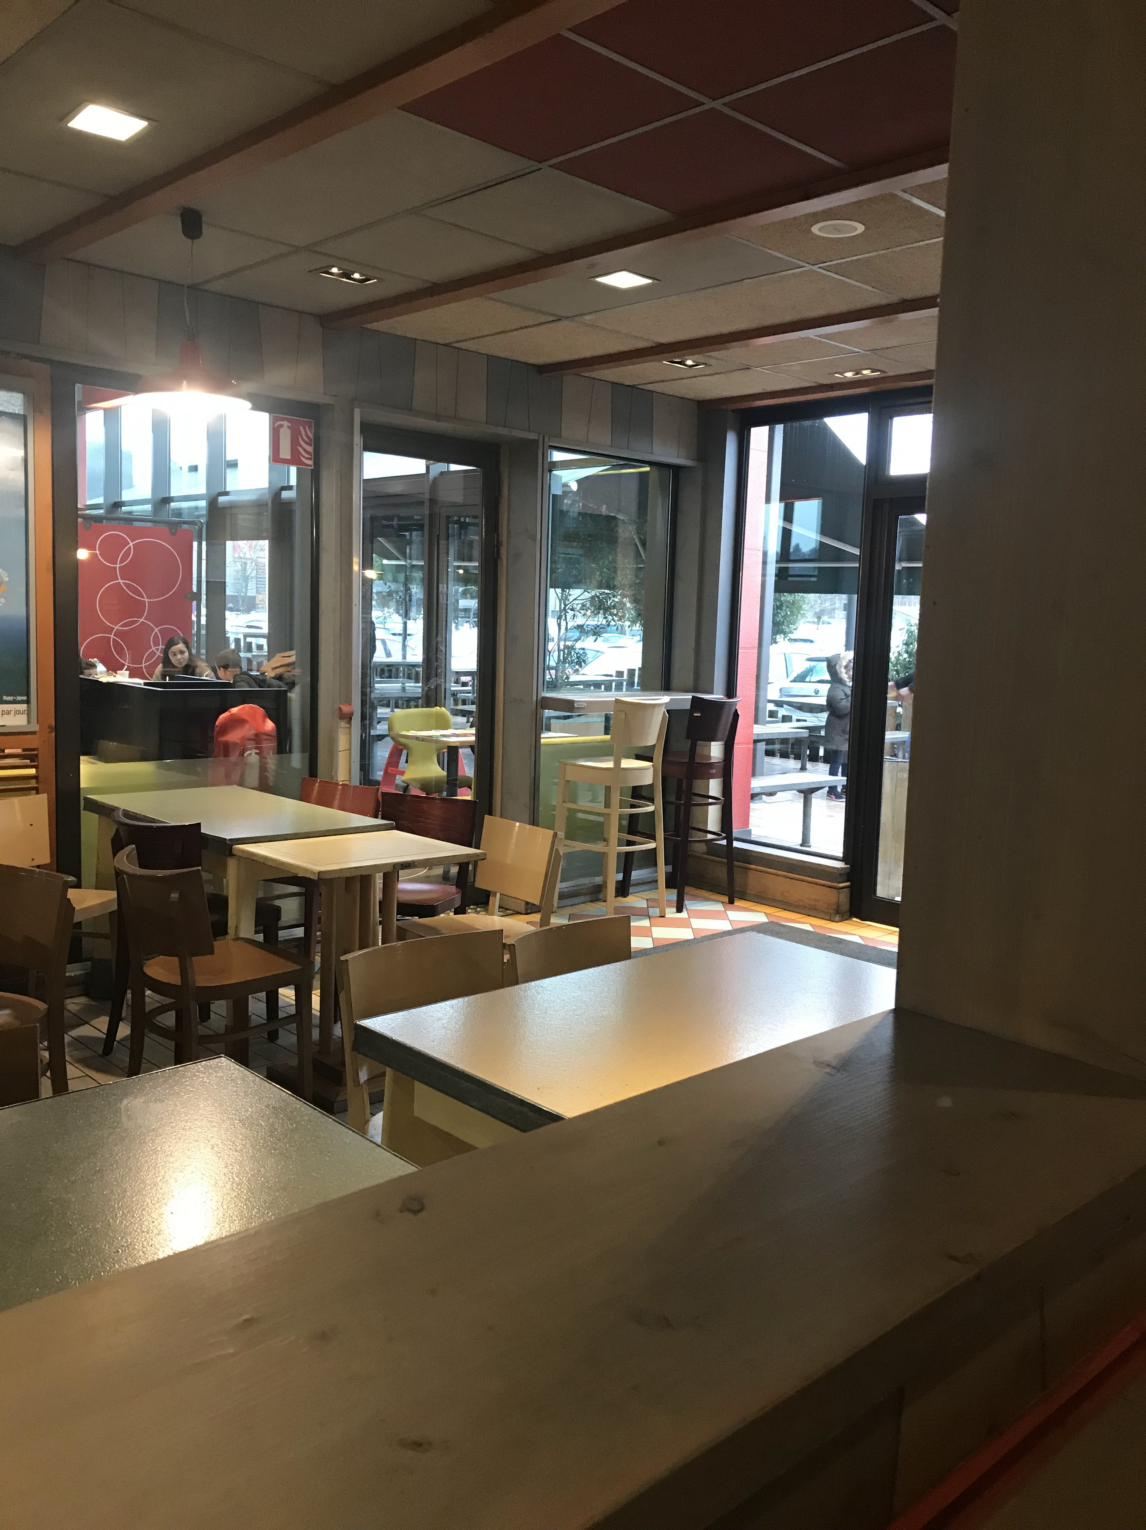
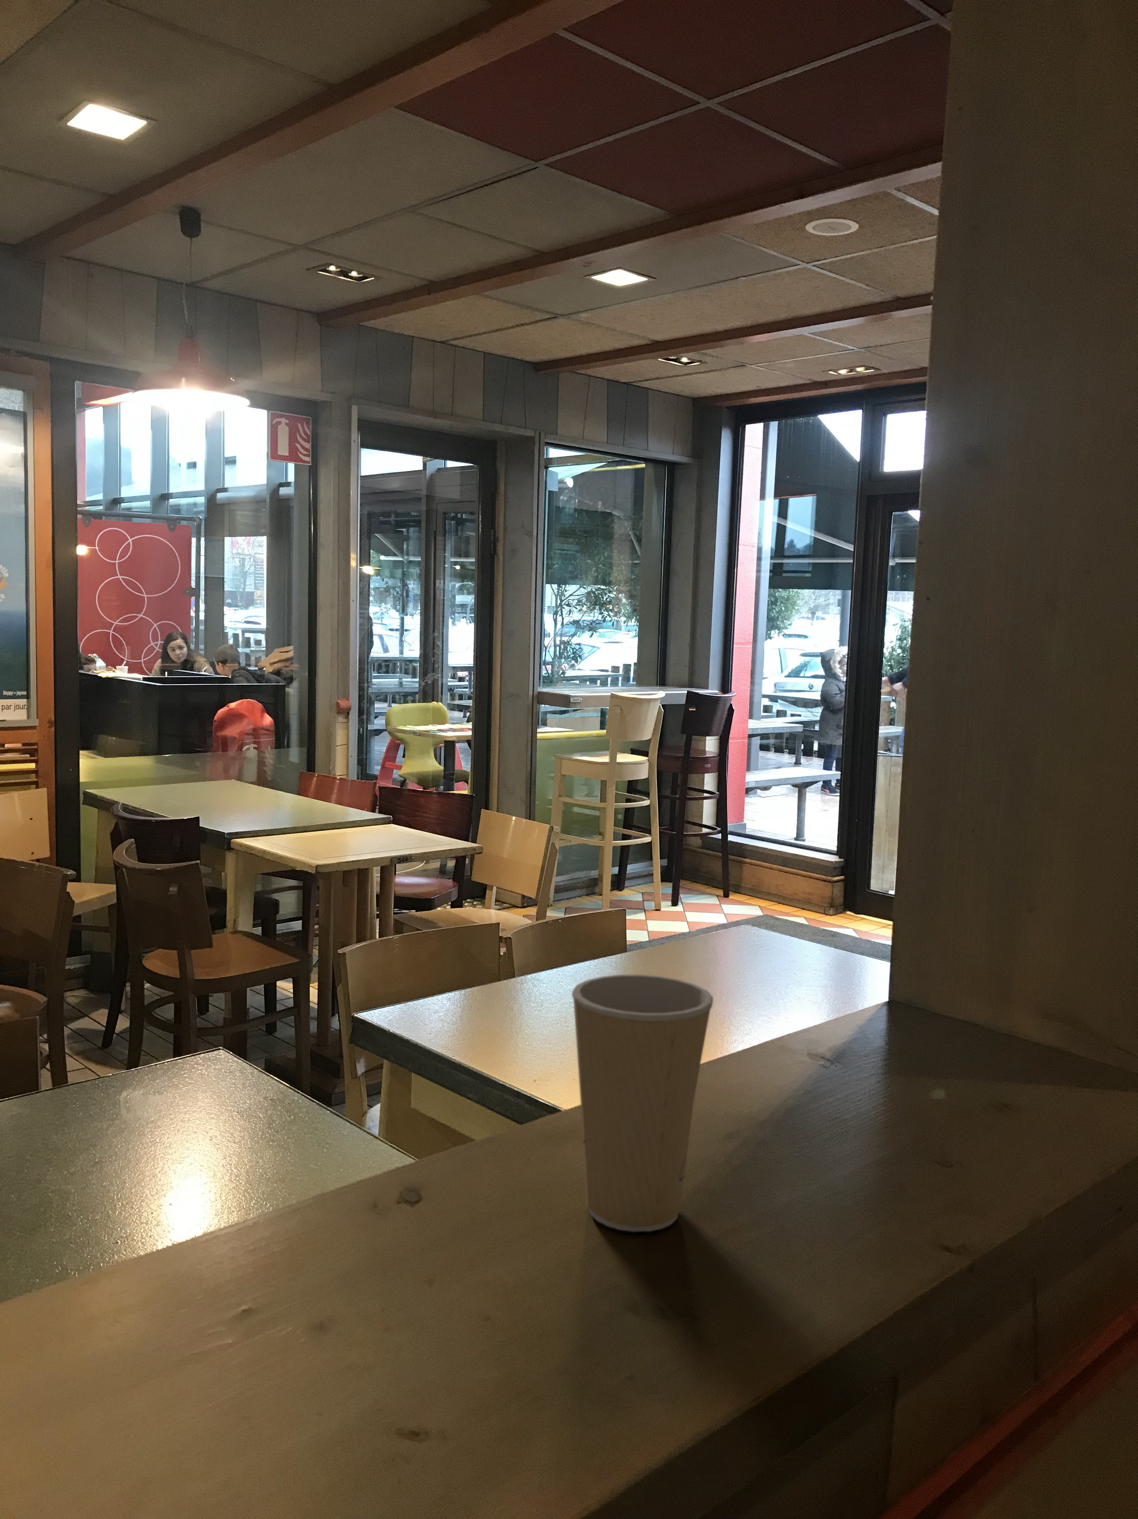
+ paper cup [571,975,714,1232]
